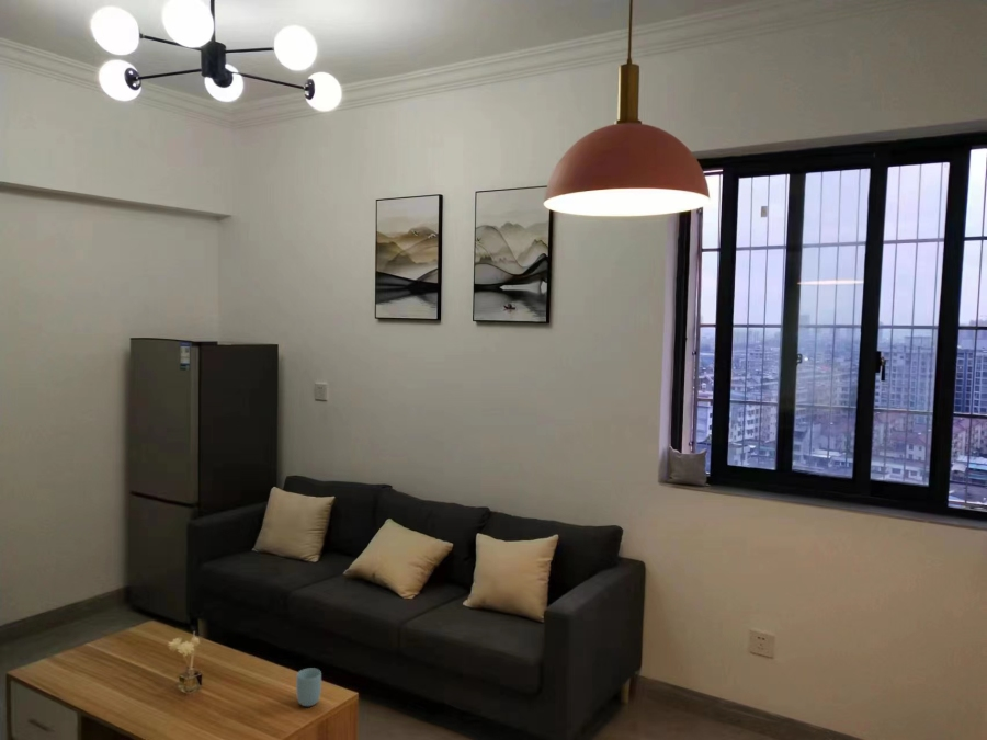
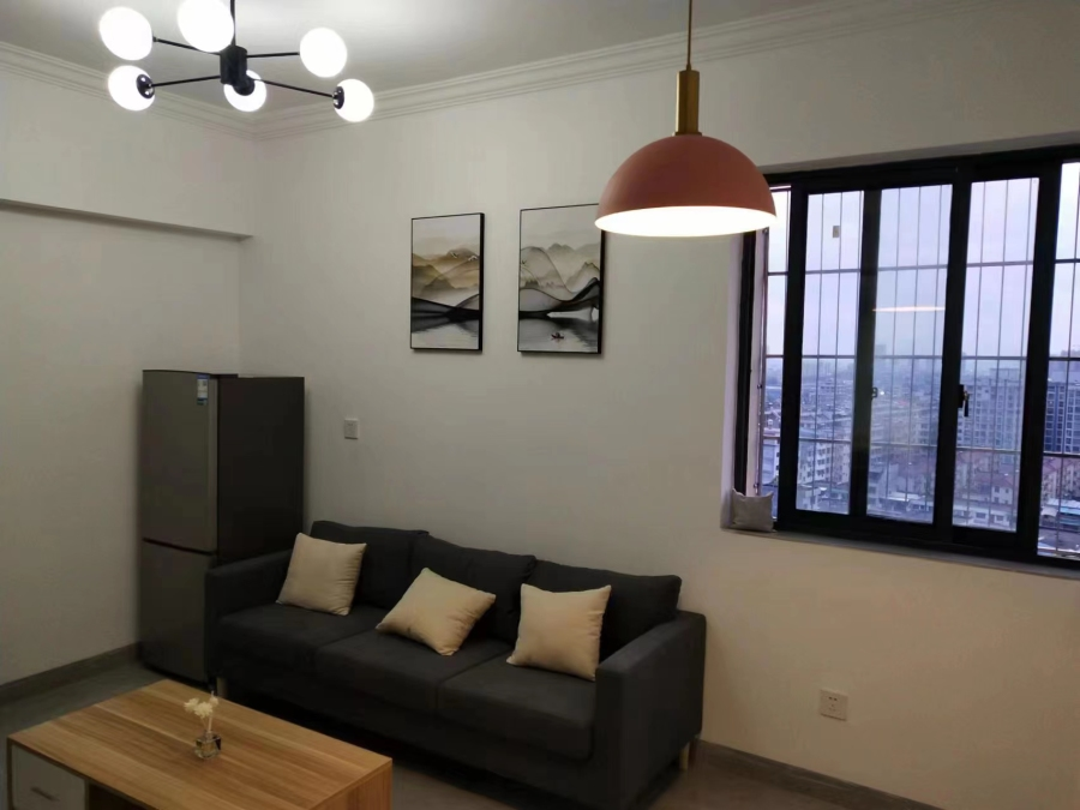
- cup [295,667,322,707]
